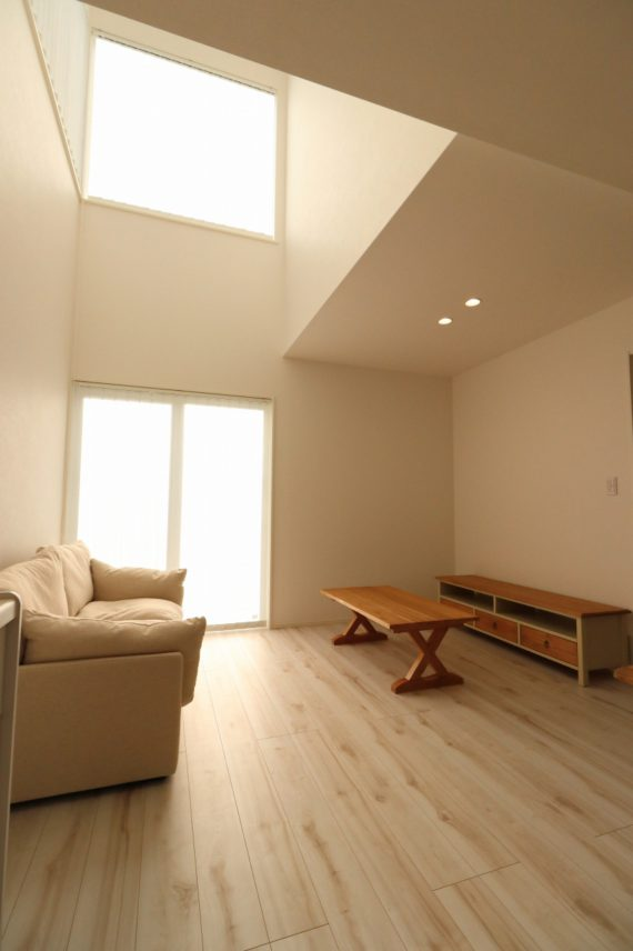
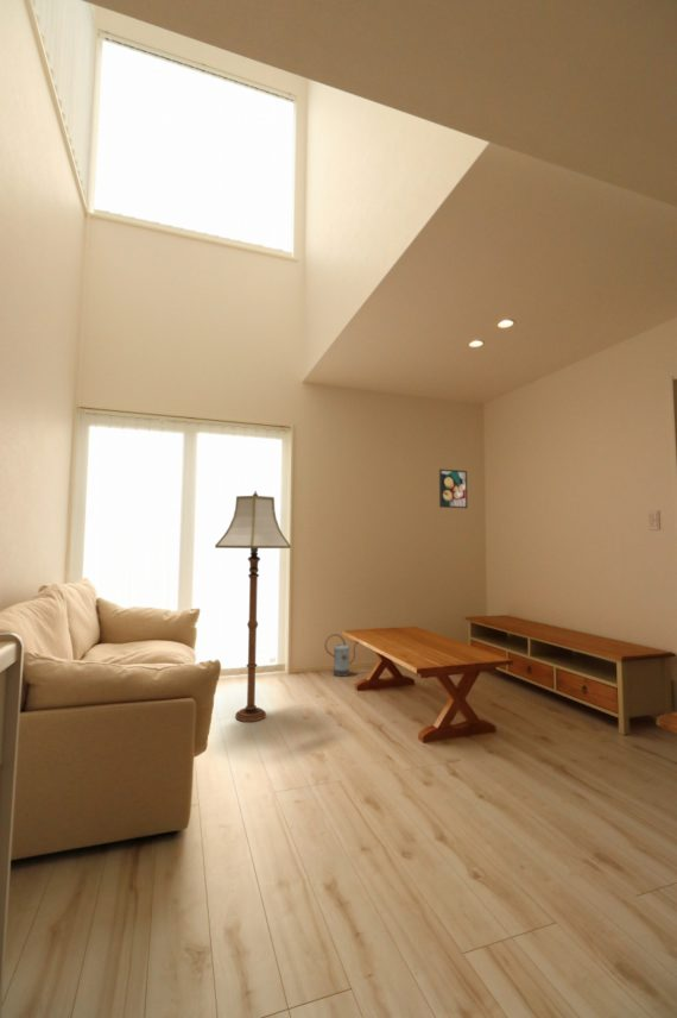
+ watering can [324,633,359,678]
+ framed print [438,469,469,509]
+ floor lamp [214,490,292,723]
